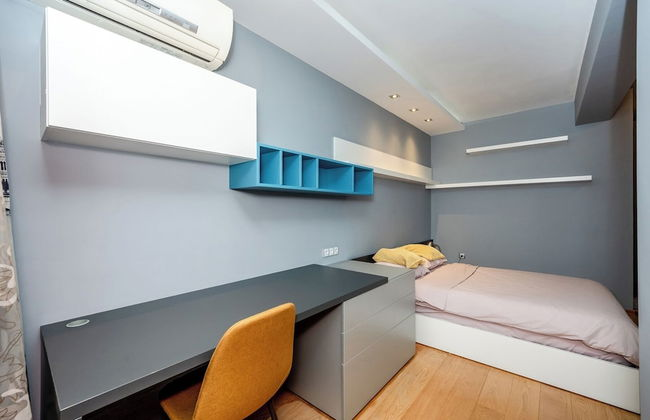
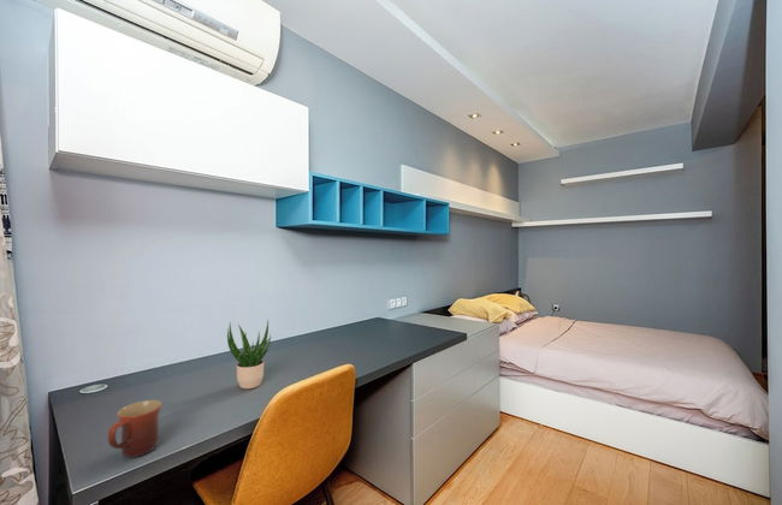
+ potted plant [226,319,272,390]
+ mug [107,399,164,458]
